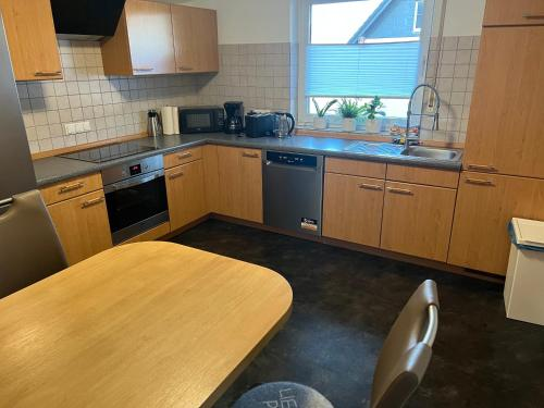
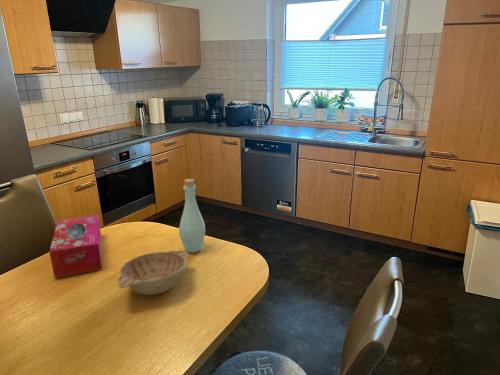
+ decorative bowl [116,250,189,296]
+ tissue box [48,214,103,279]
+ bottle [178,178,206,254]
